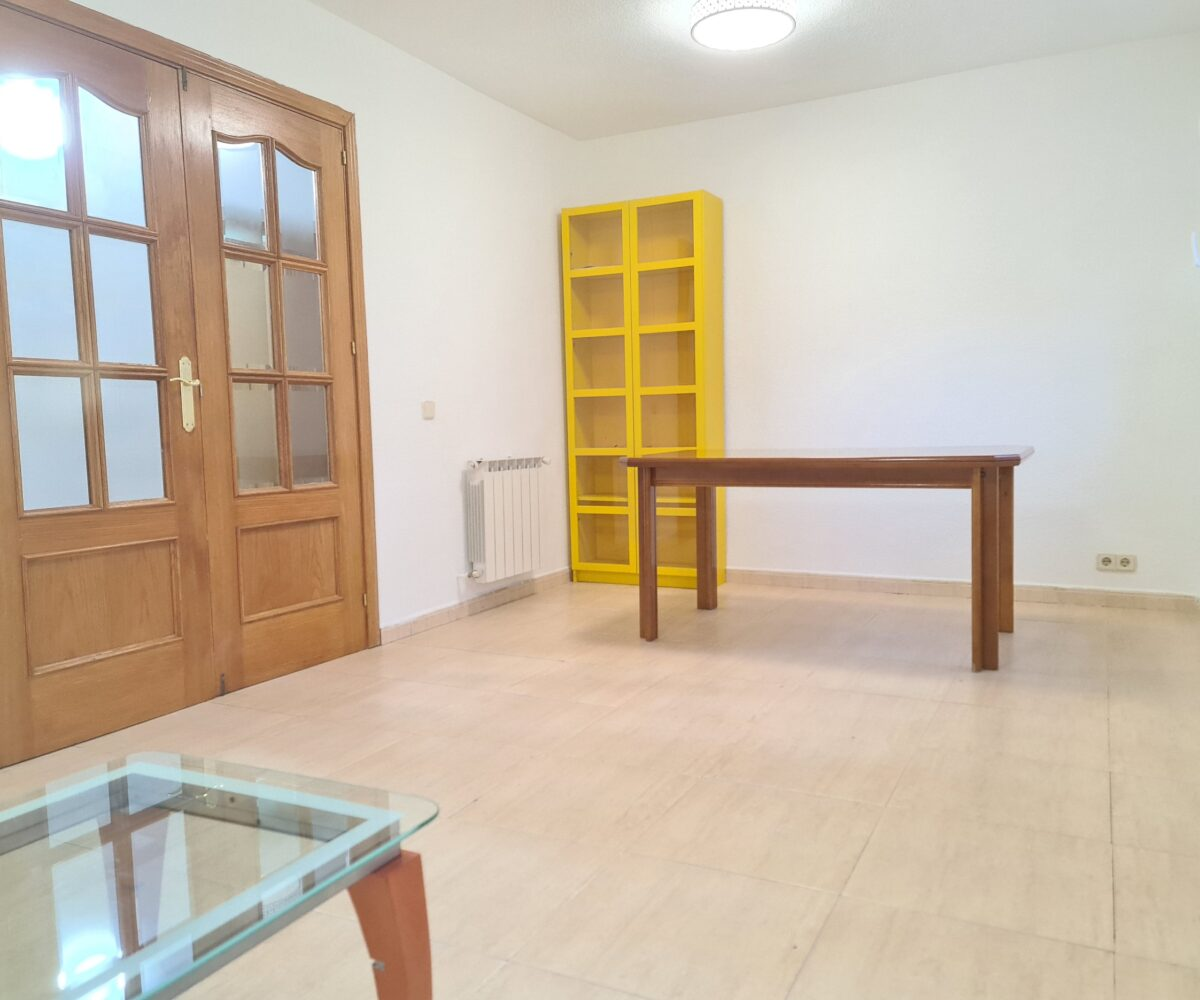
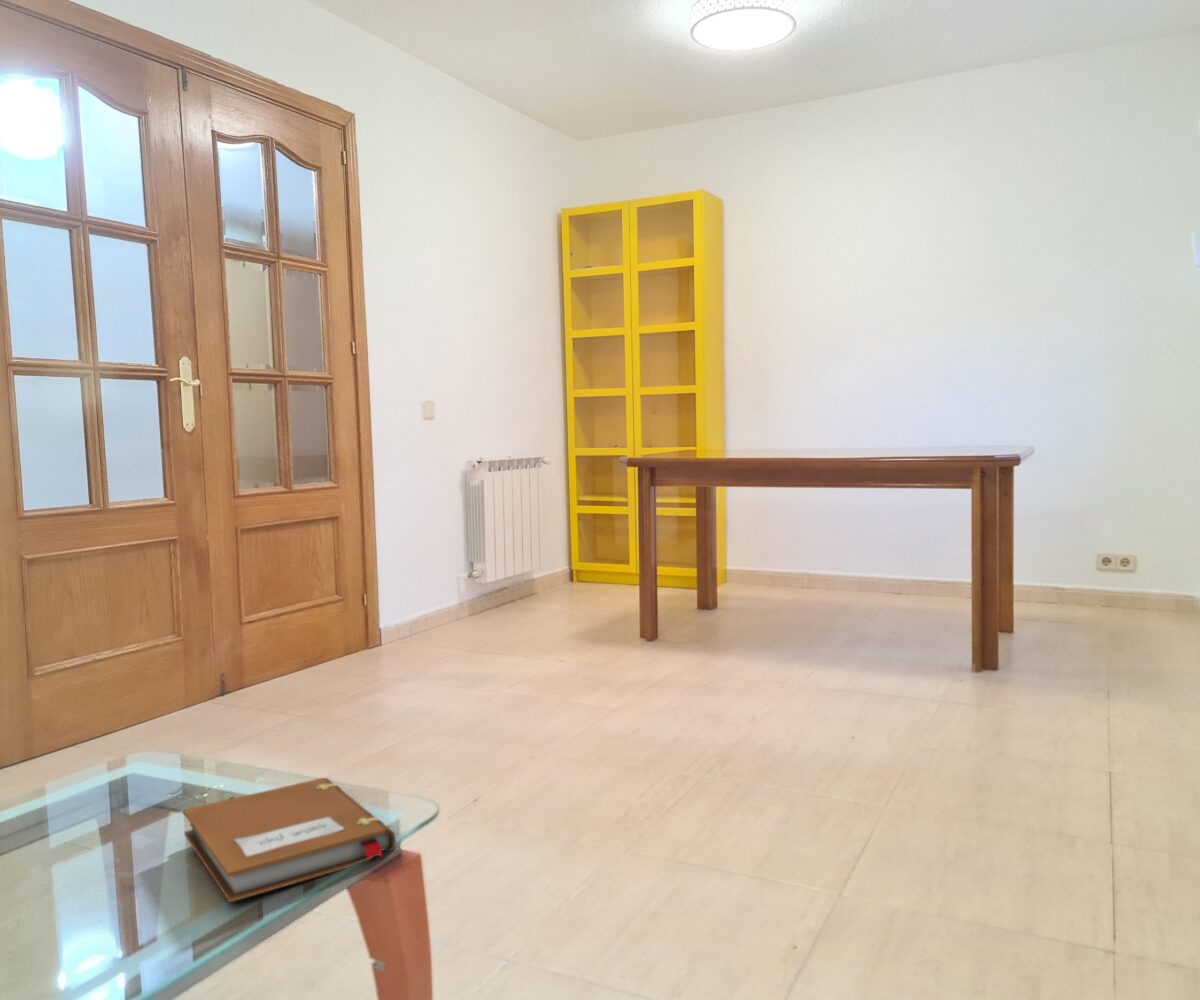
+ notebook [182,777,397,903]
